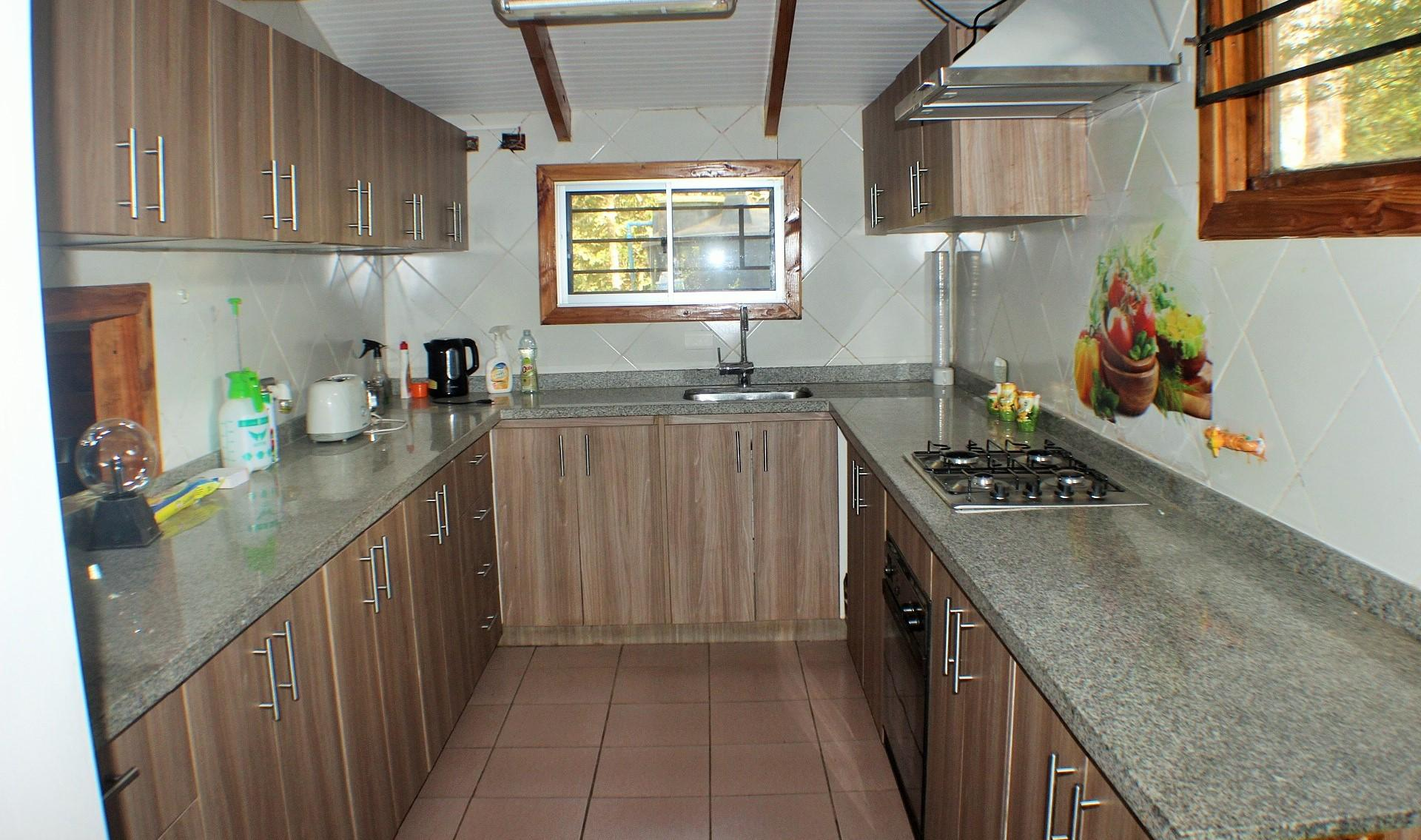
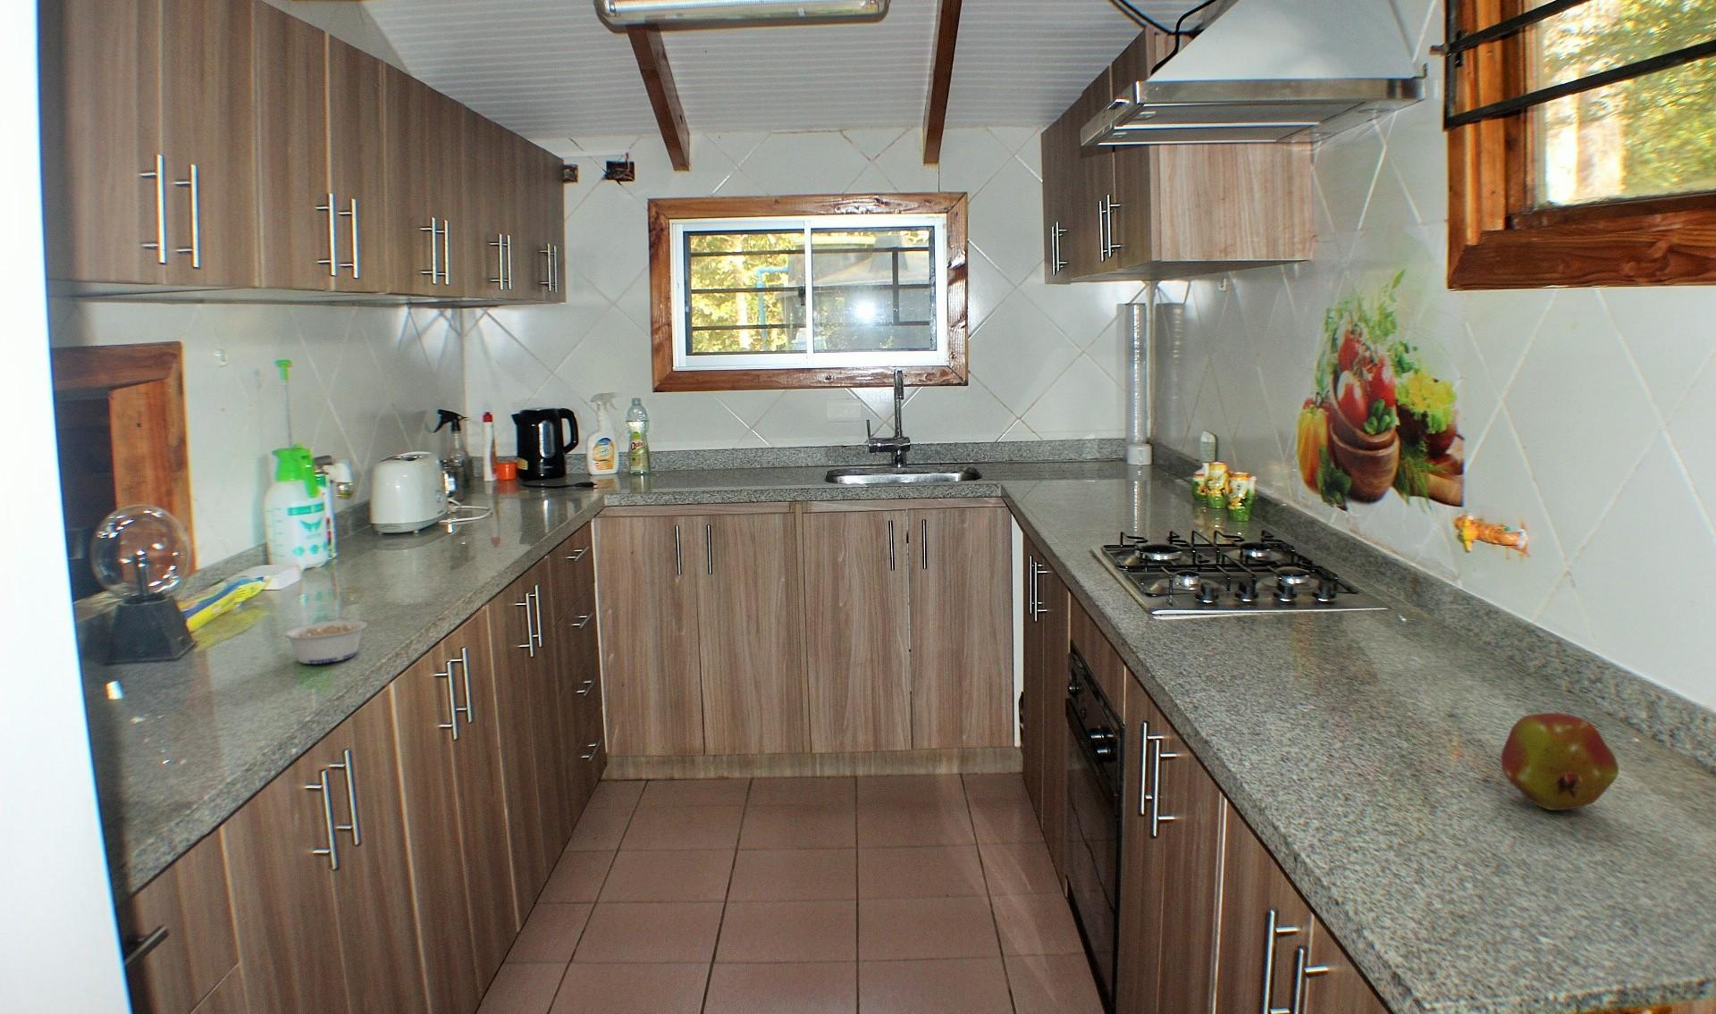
+ legume [271,619,368,665]
+ fruit [1500,712,1619,811]
